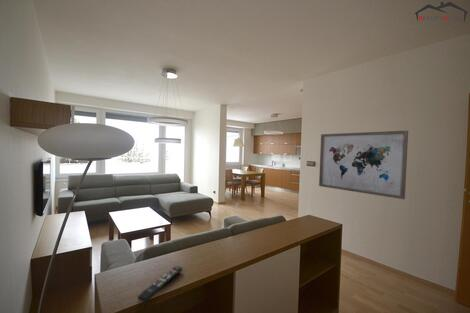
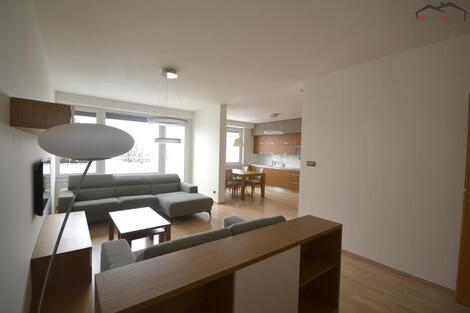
- remote control [137,265,183,304]
- wall art [318,130,409,200]
